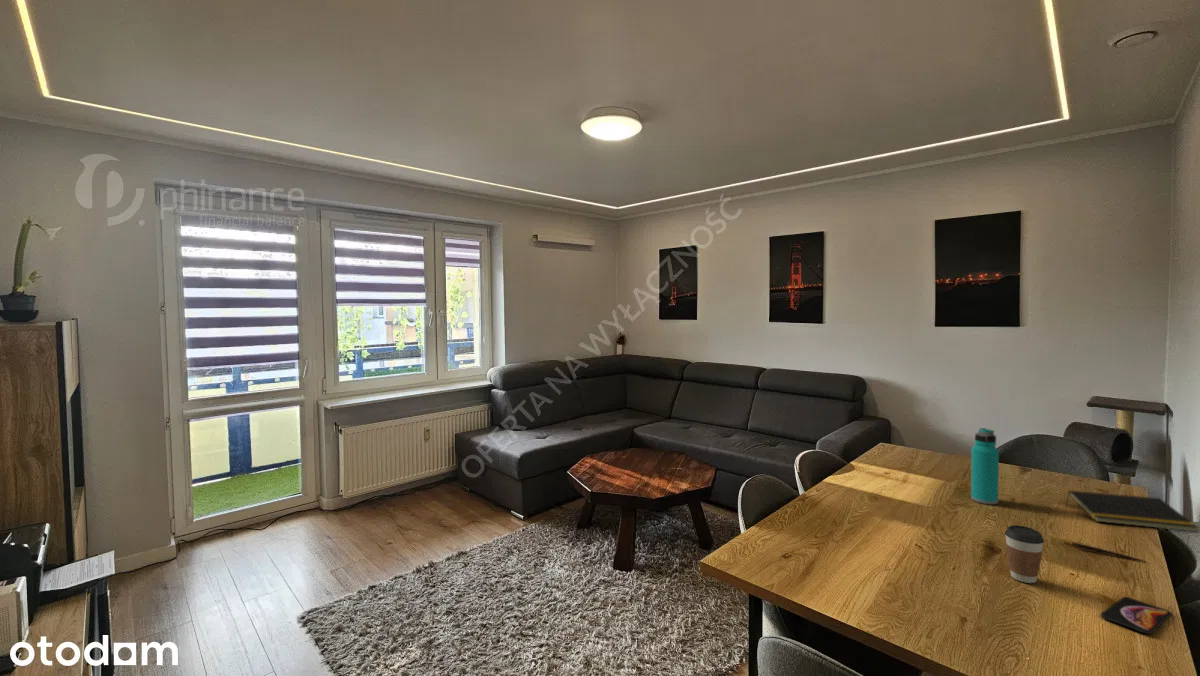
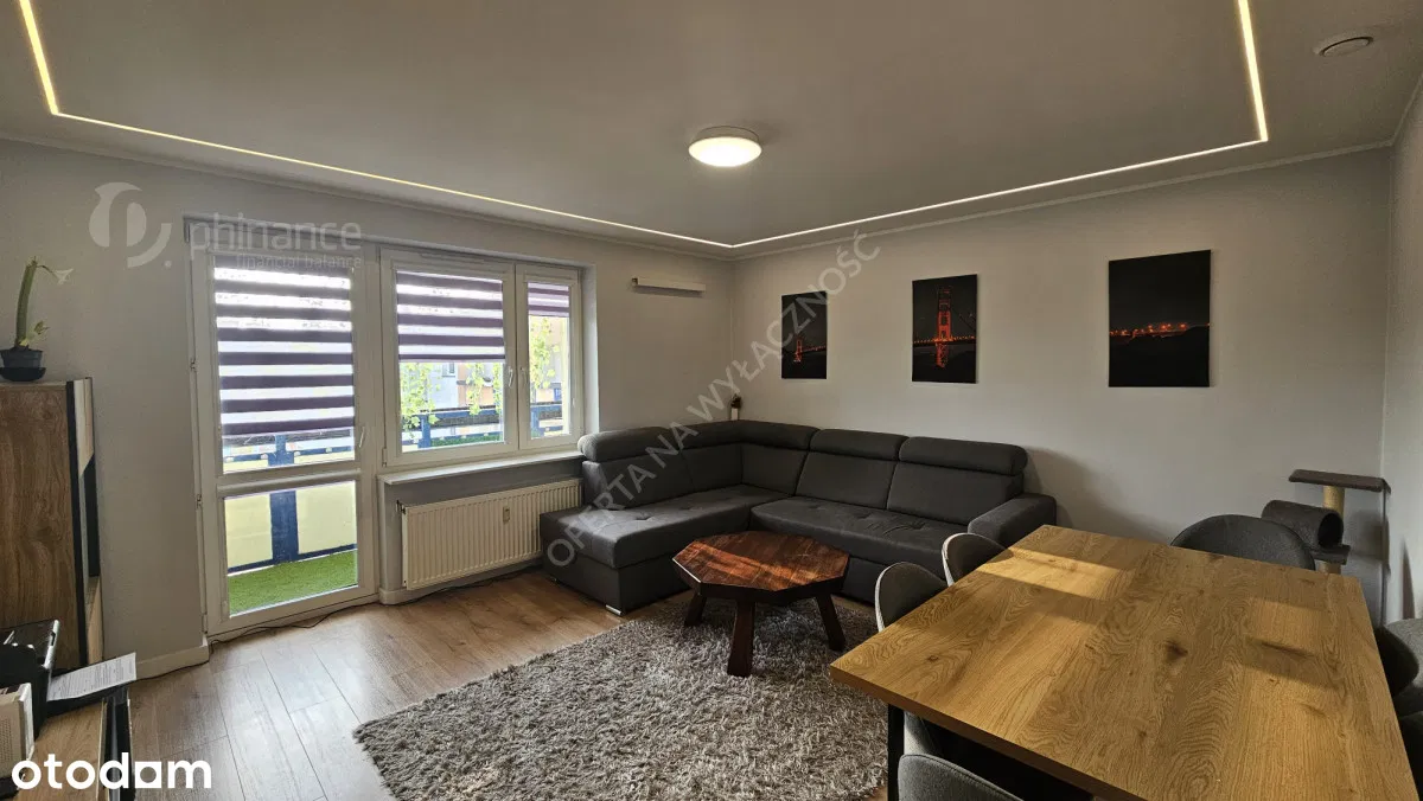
- pen [1071,542,1148,563]
- water bottle [970,427,1000,505]
- coffee cup [1004,524,1045,584]
- notepad [1065,490,1200,533]
- smartphone [1100,596,1173,635]
